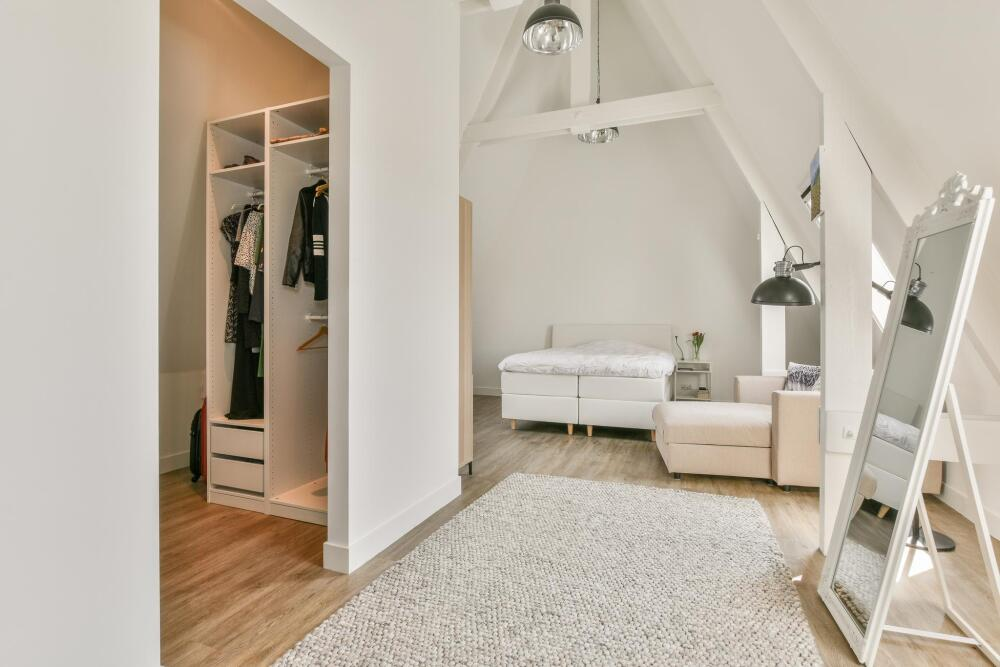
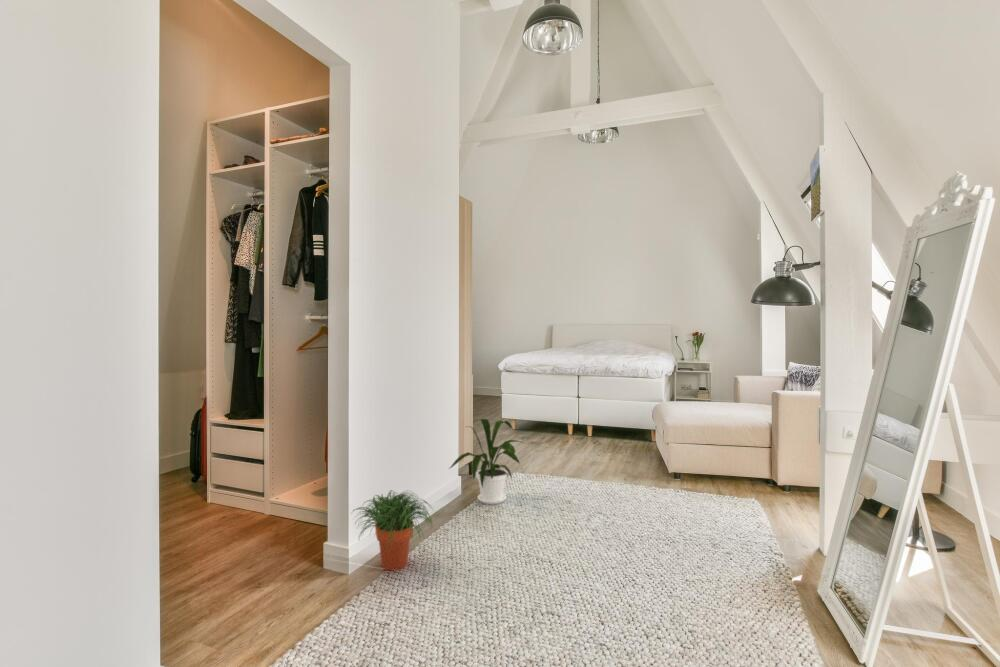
+ potted plant [350,489,434,572]
+ house plant [448,418,525,505]
